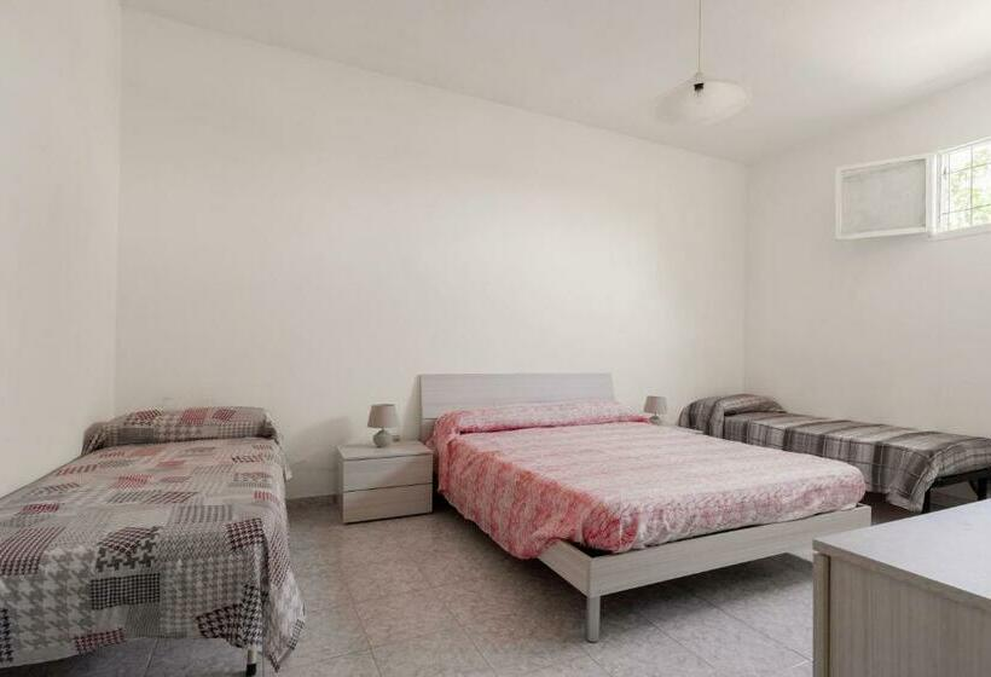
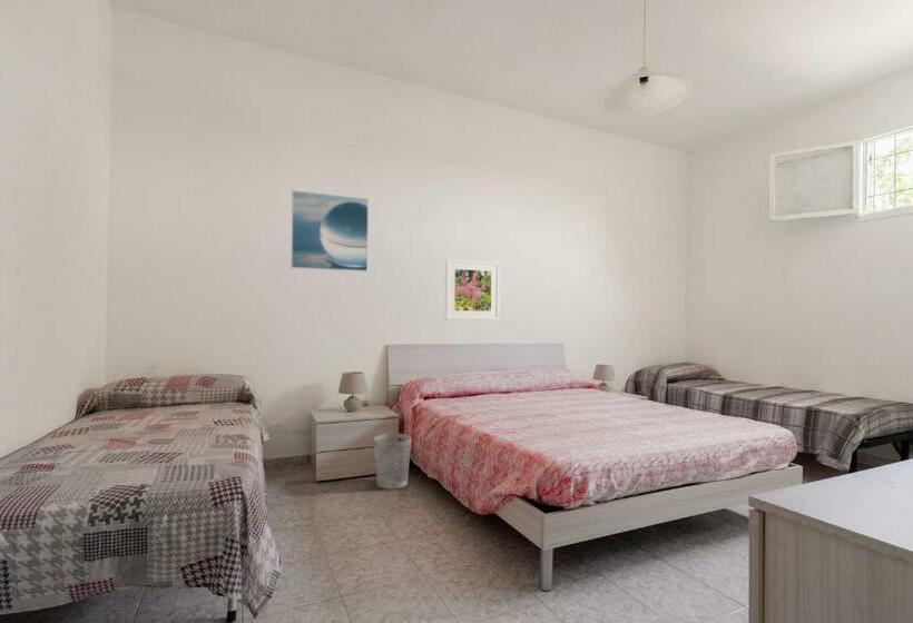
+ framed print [444,258,501,322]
+ wastebasket [373,433,412,491]
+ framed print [289,189,370,273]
